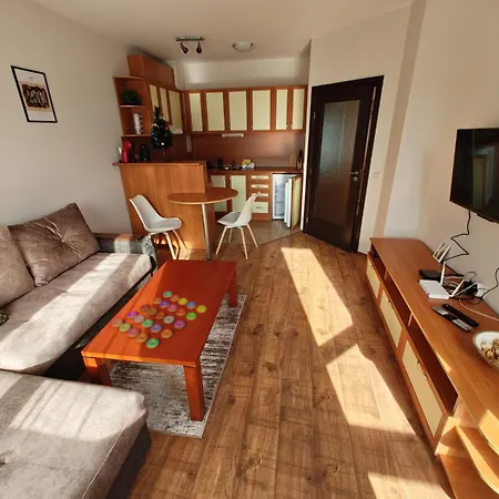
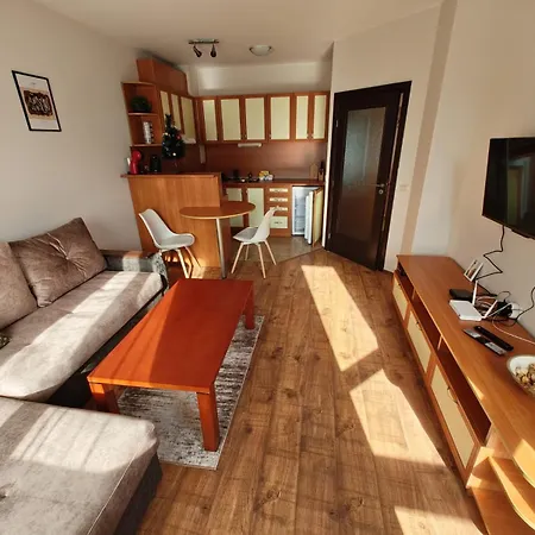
- board game [111,291,207,349]
